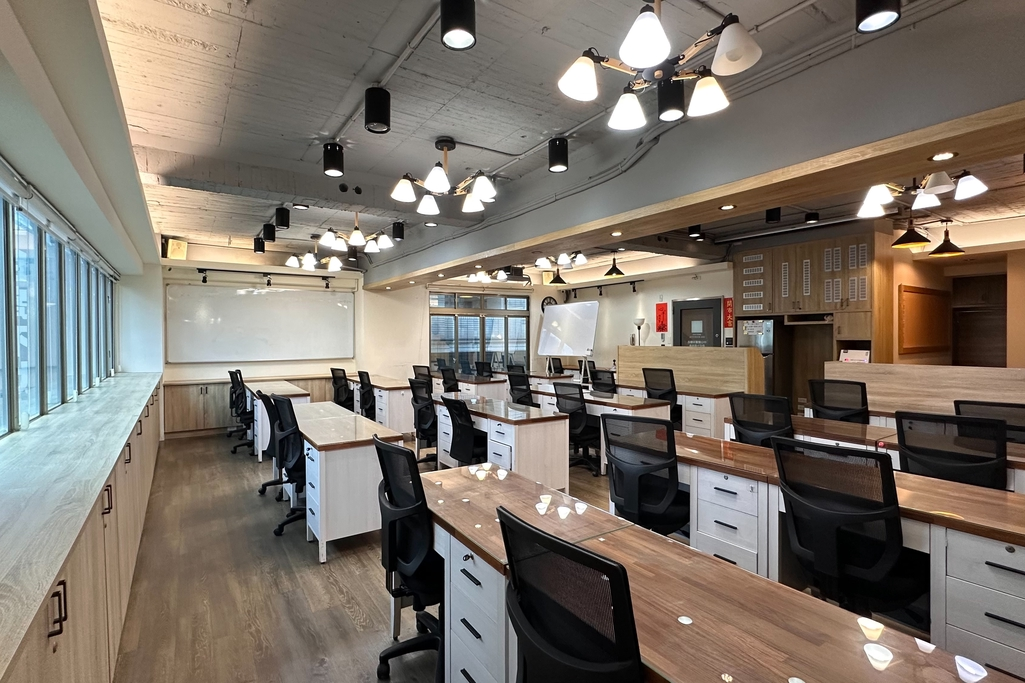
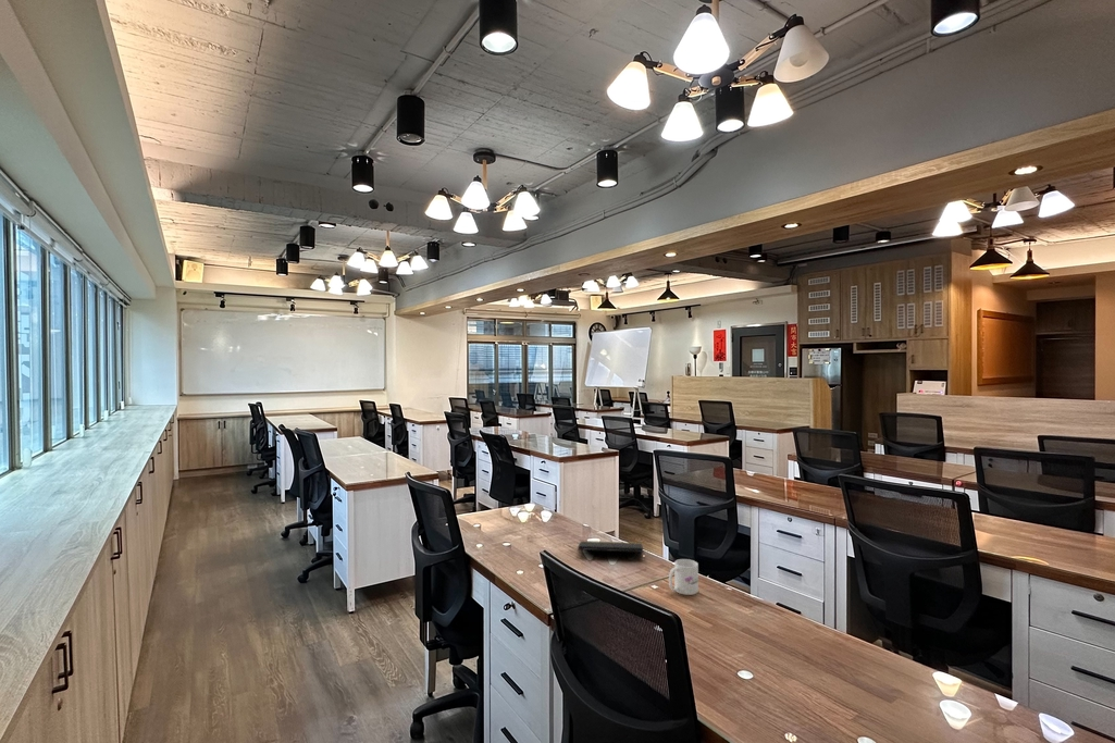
+ mug [668,558,699,596]
+ notepad [577,540,646,561]
